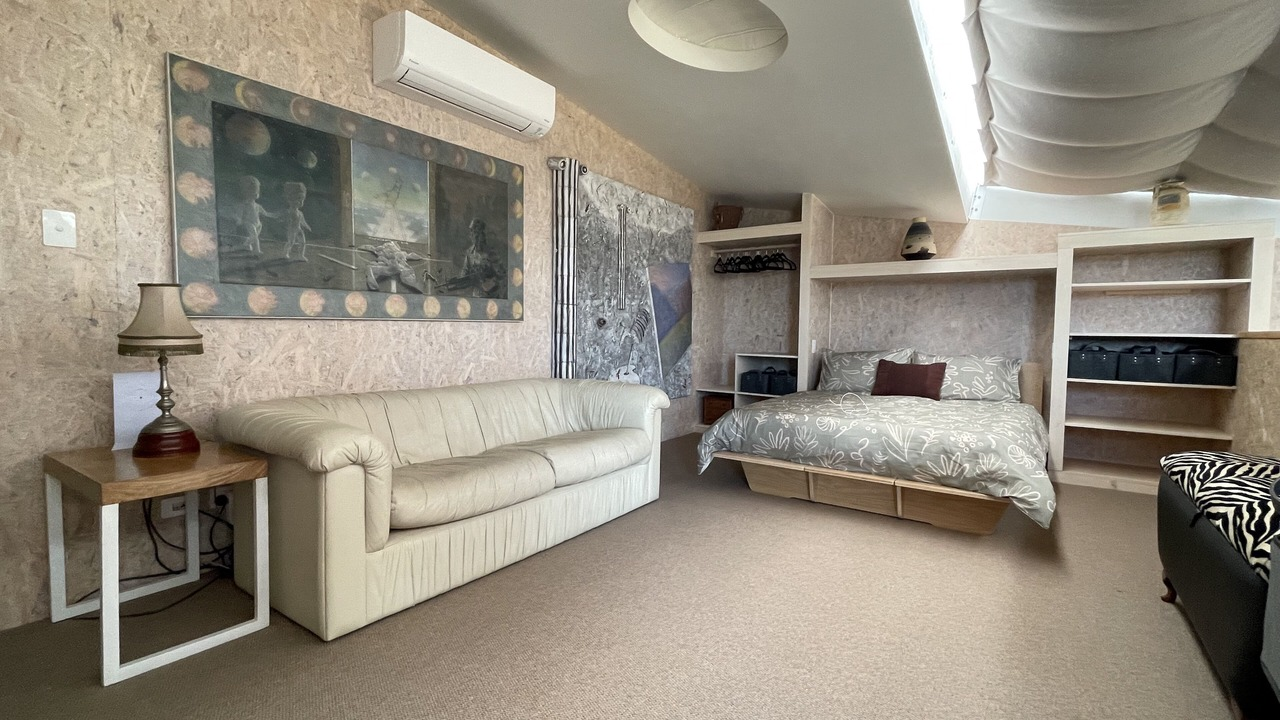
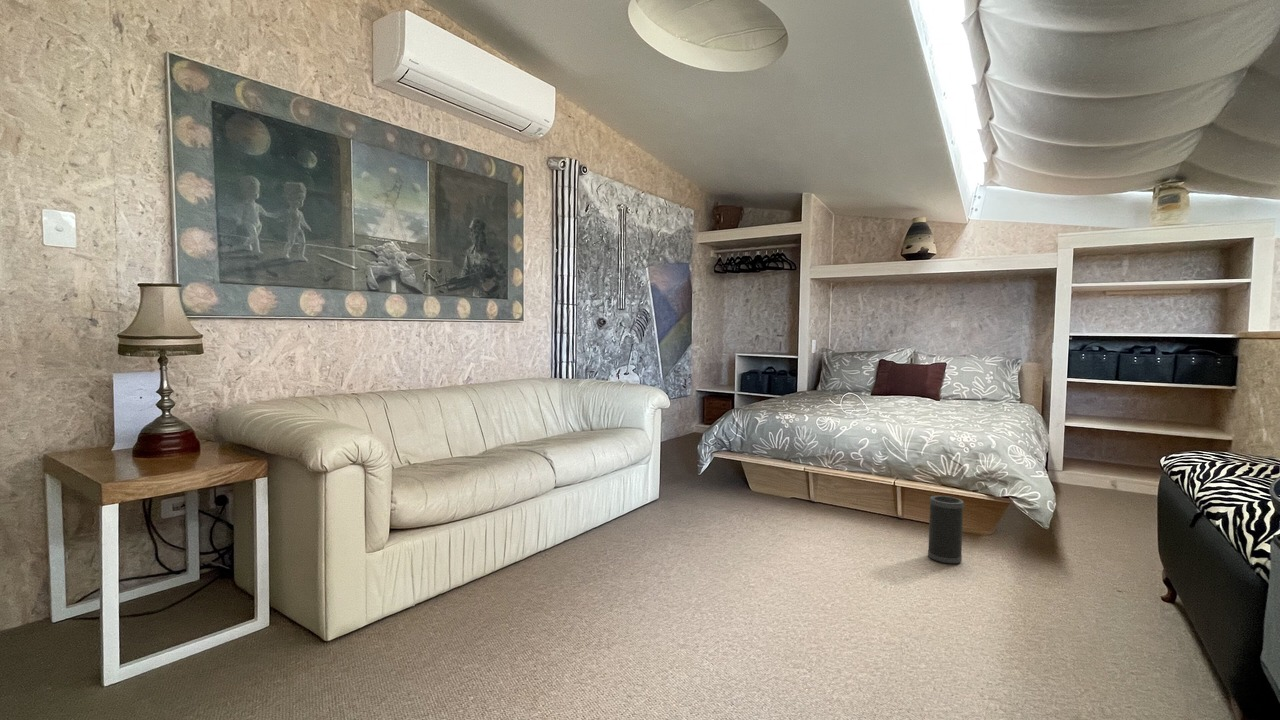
+ speaker [927,495,965,565]
